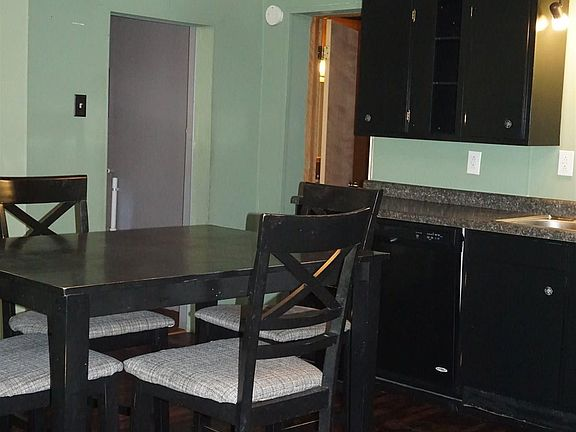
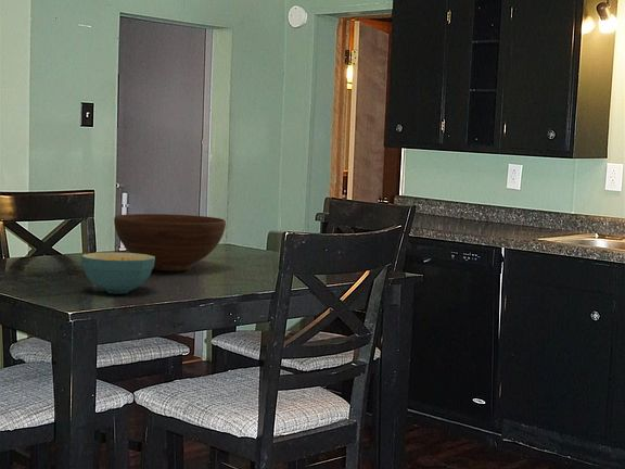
+ cereal bowl [80,251,155,294]
+ fruit bowl [113,213,227,272]
